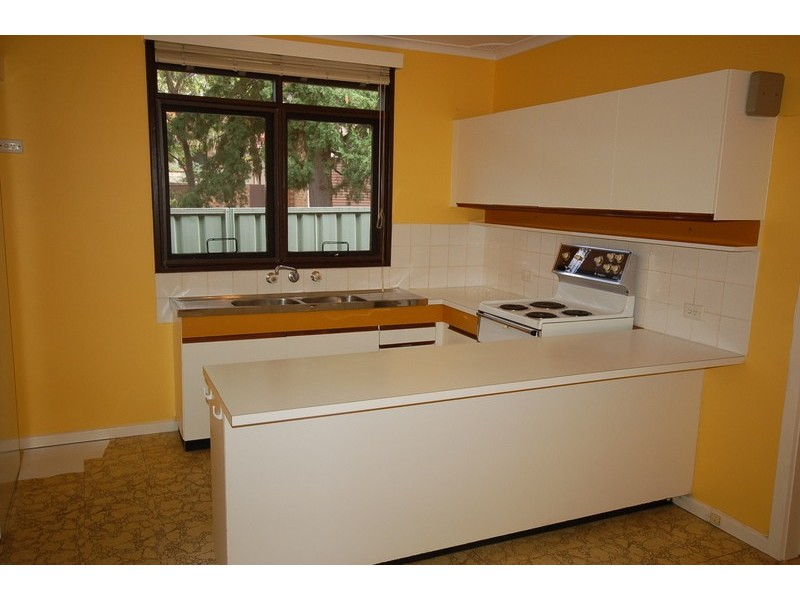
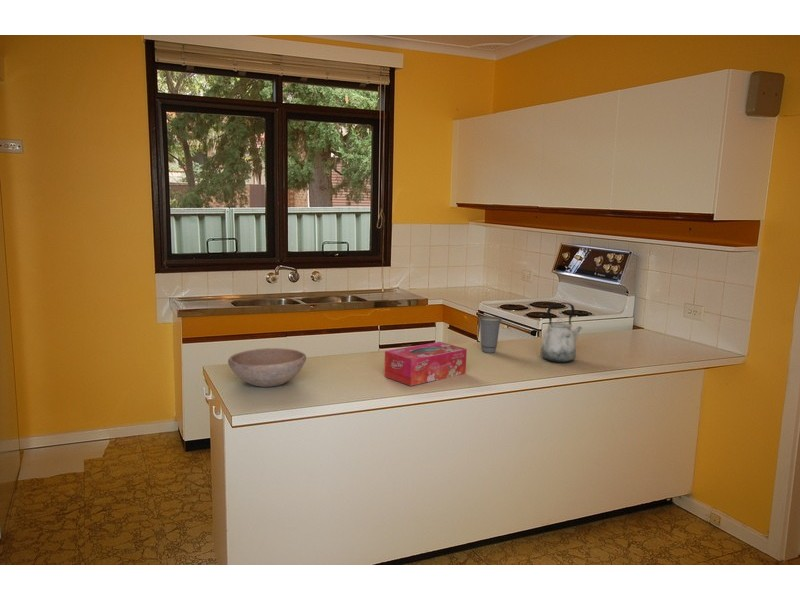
+ bowl [227,347,307,388]
+ tissue box [383,341,468,387]
+ cup [477,315,503,354]
+ kettle [539,302,583,364]
